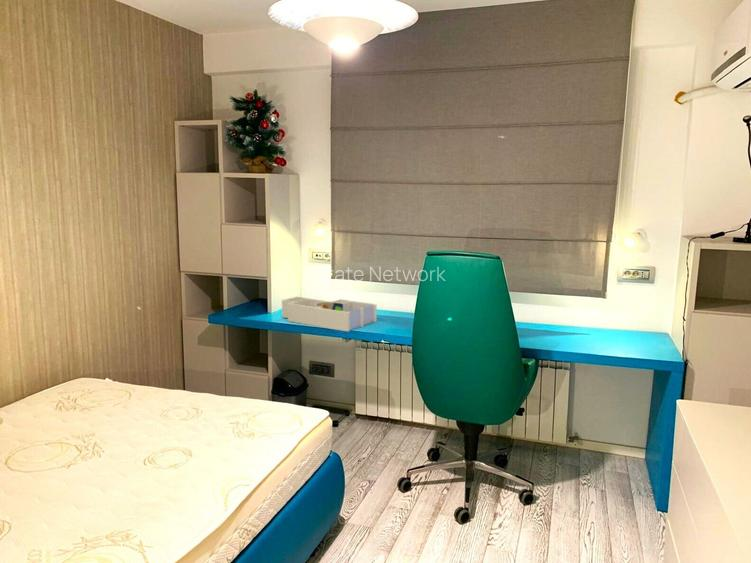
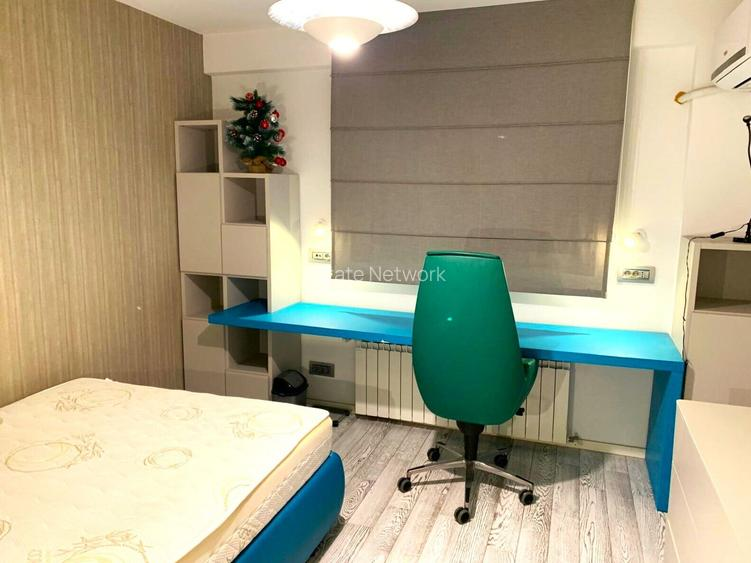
- desk organizer [281,296,378,332]
